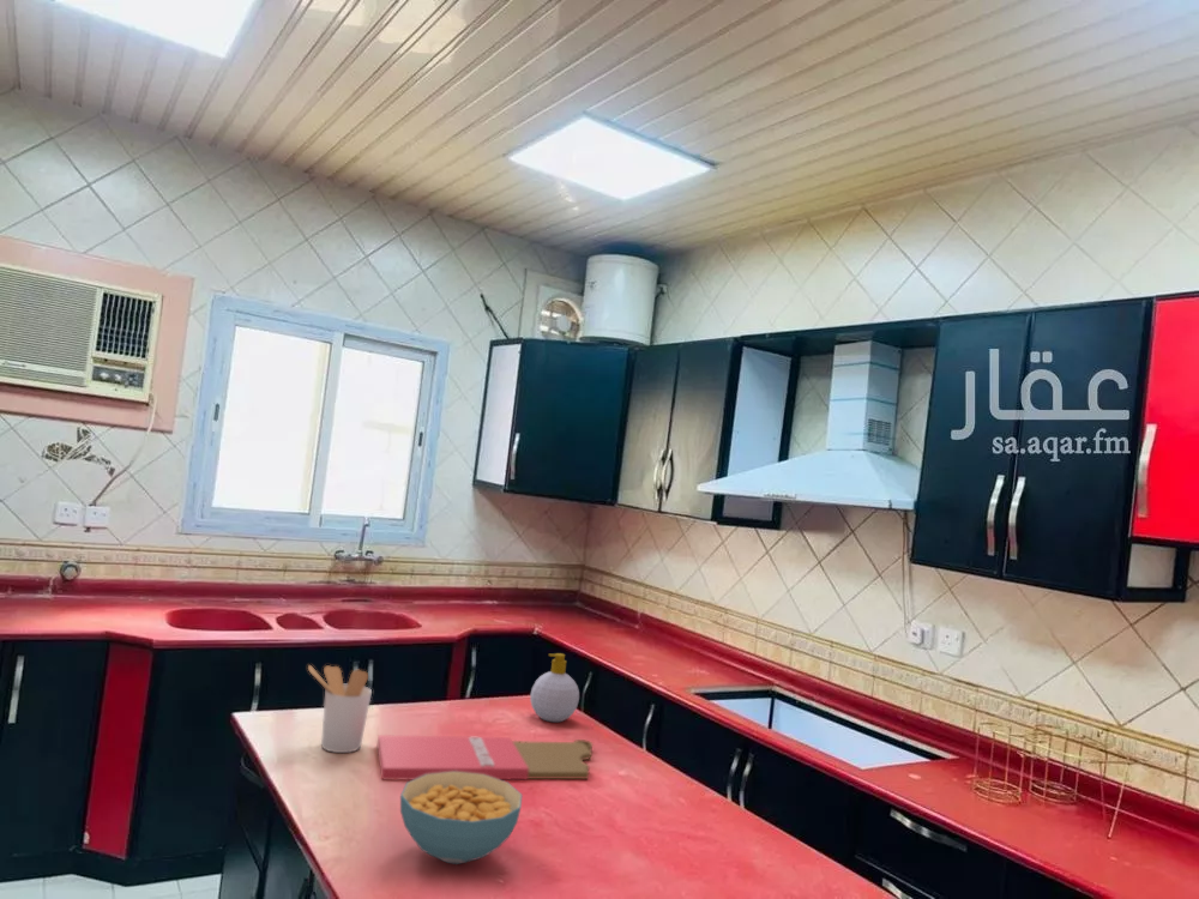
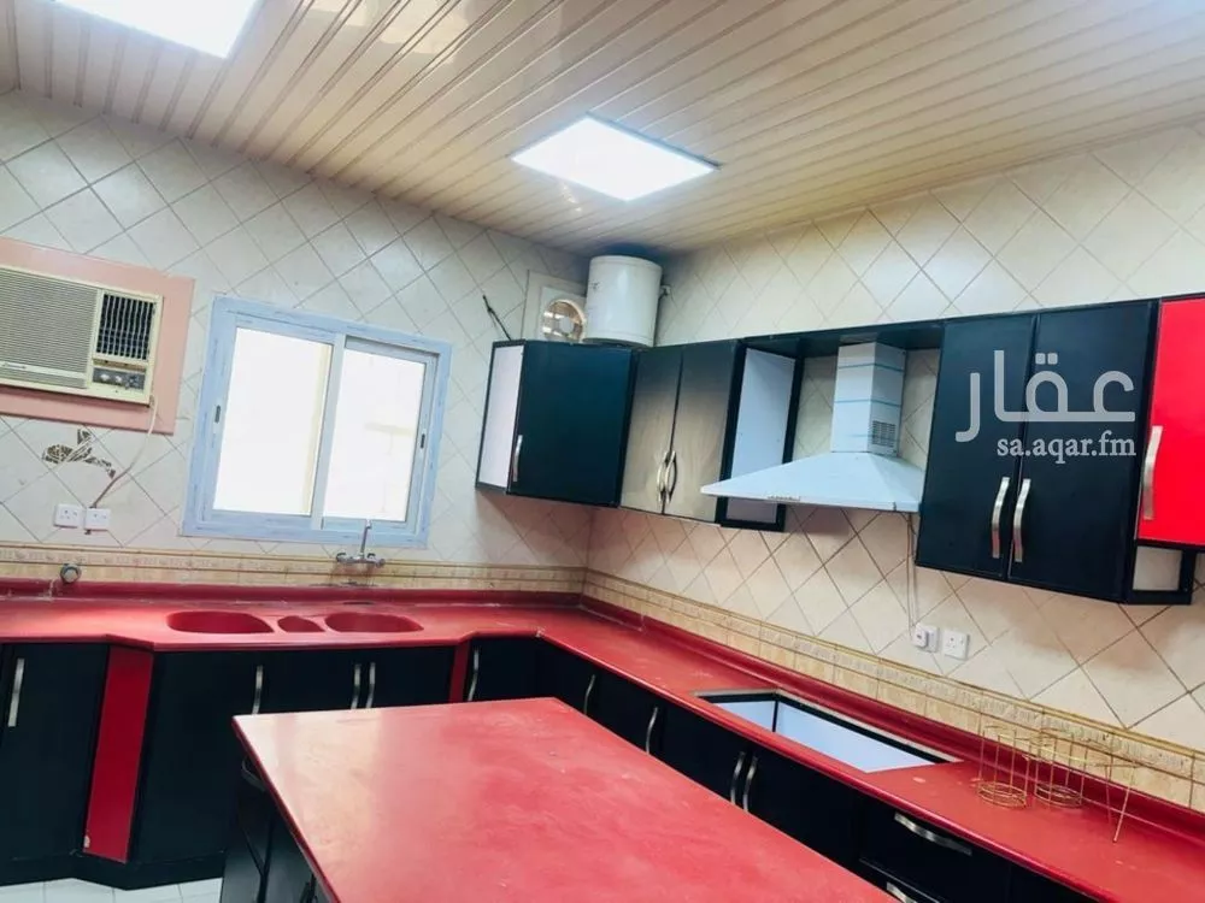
- cutting board [376,734,594,780]
- utensil holder [307,664,373,754]
- soap bottle [529,652,580,723]
- cereal bowl [399,771,524,865]
